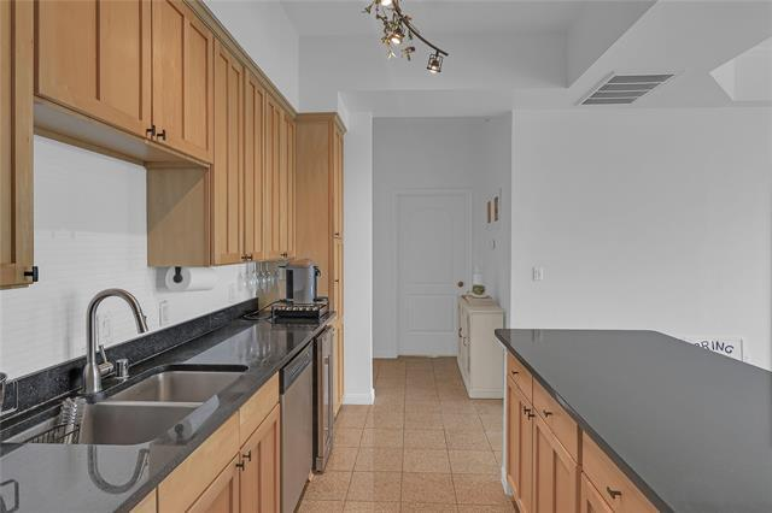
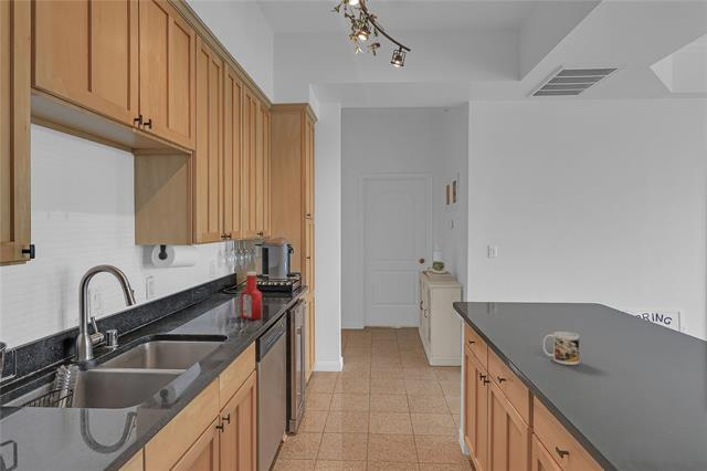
+ soap bottle [240,271,263,321]
+ mug [542,331,580,366]
